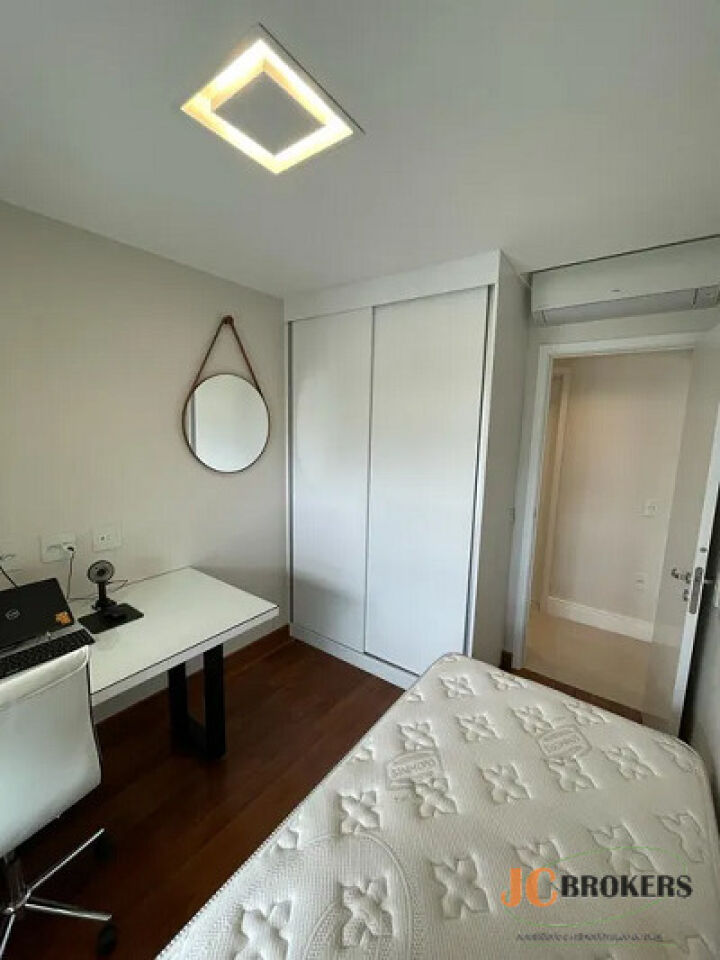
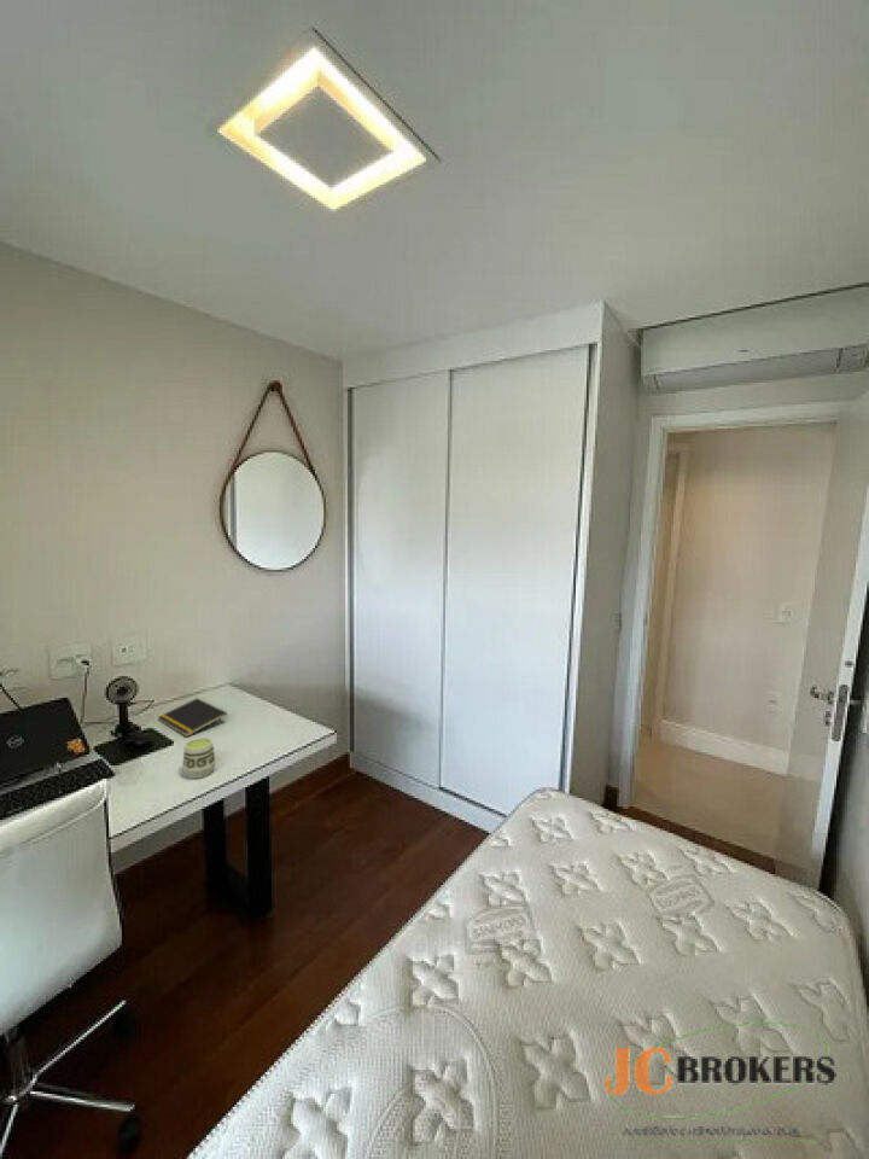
+ cup [182,736,217,780]
+ notepad [157,697,228,738]
